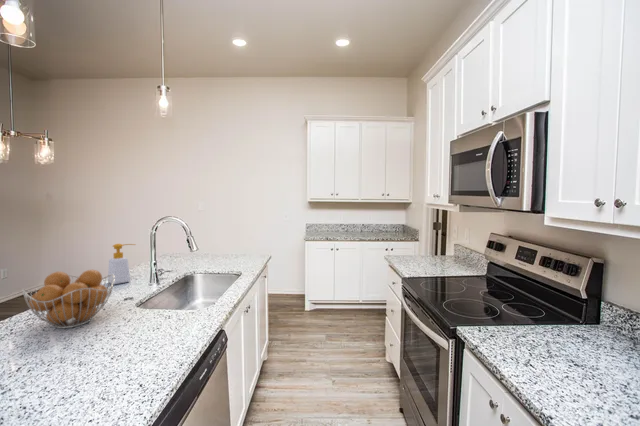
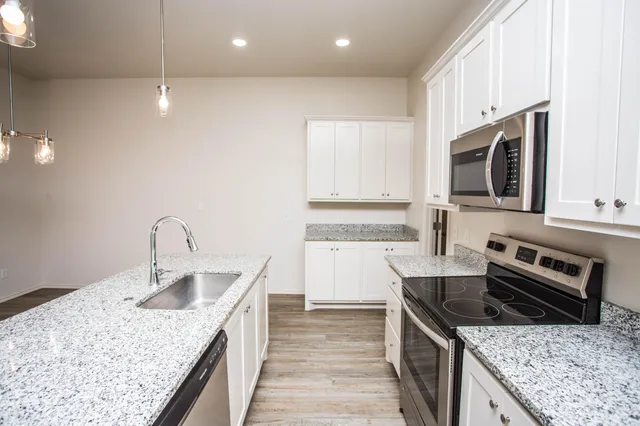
- fruit basket [21,269,114,330]
- soap bottle [107,243,137,285]
